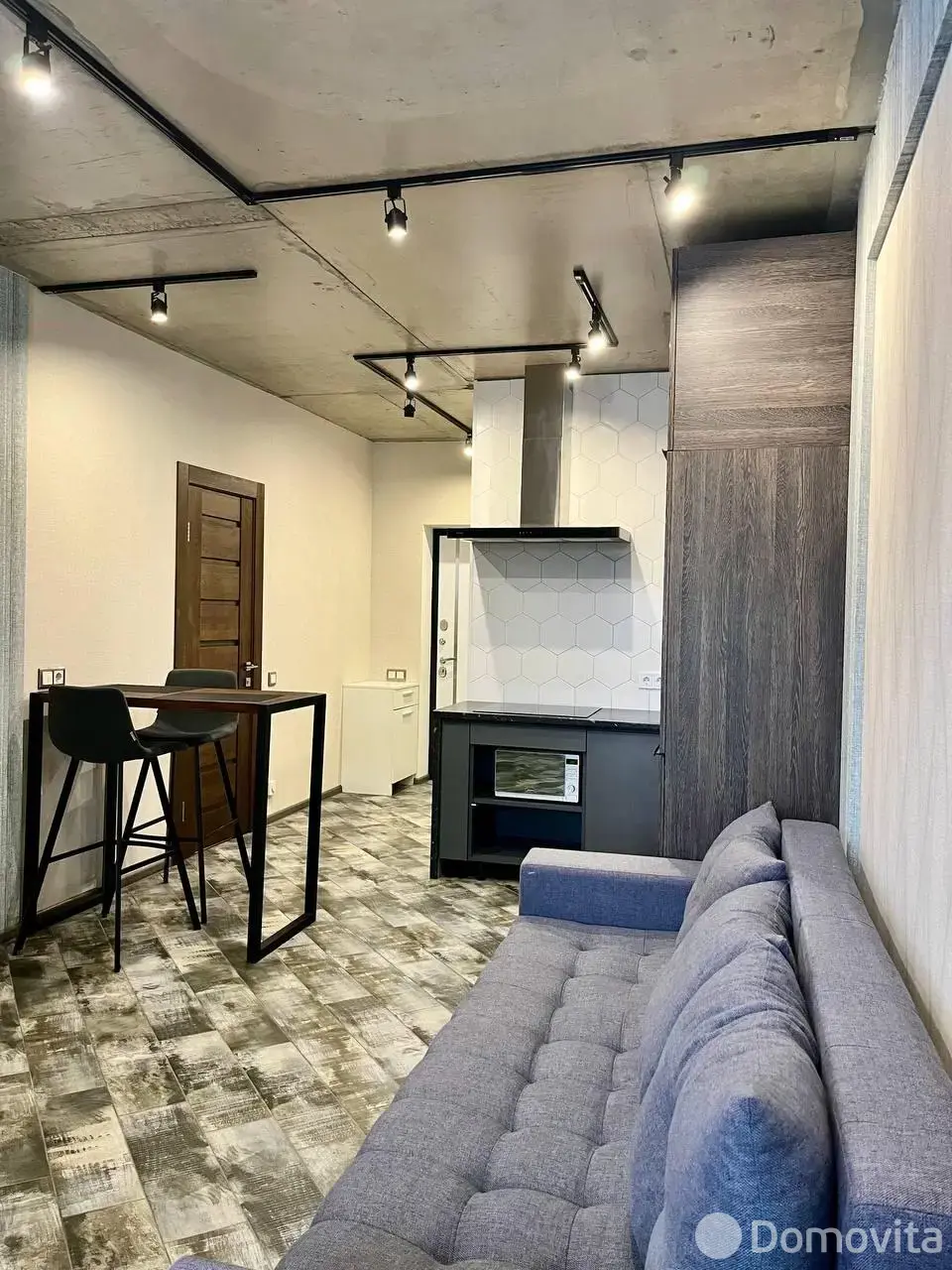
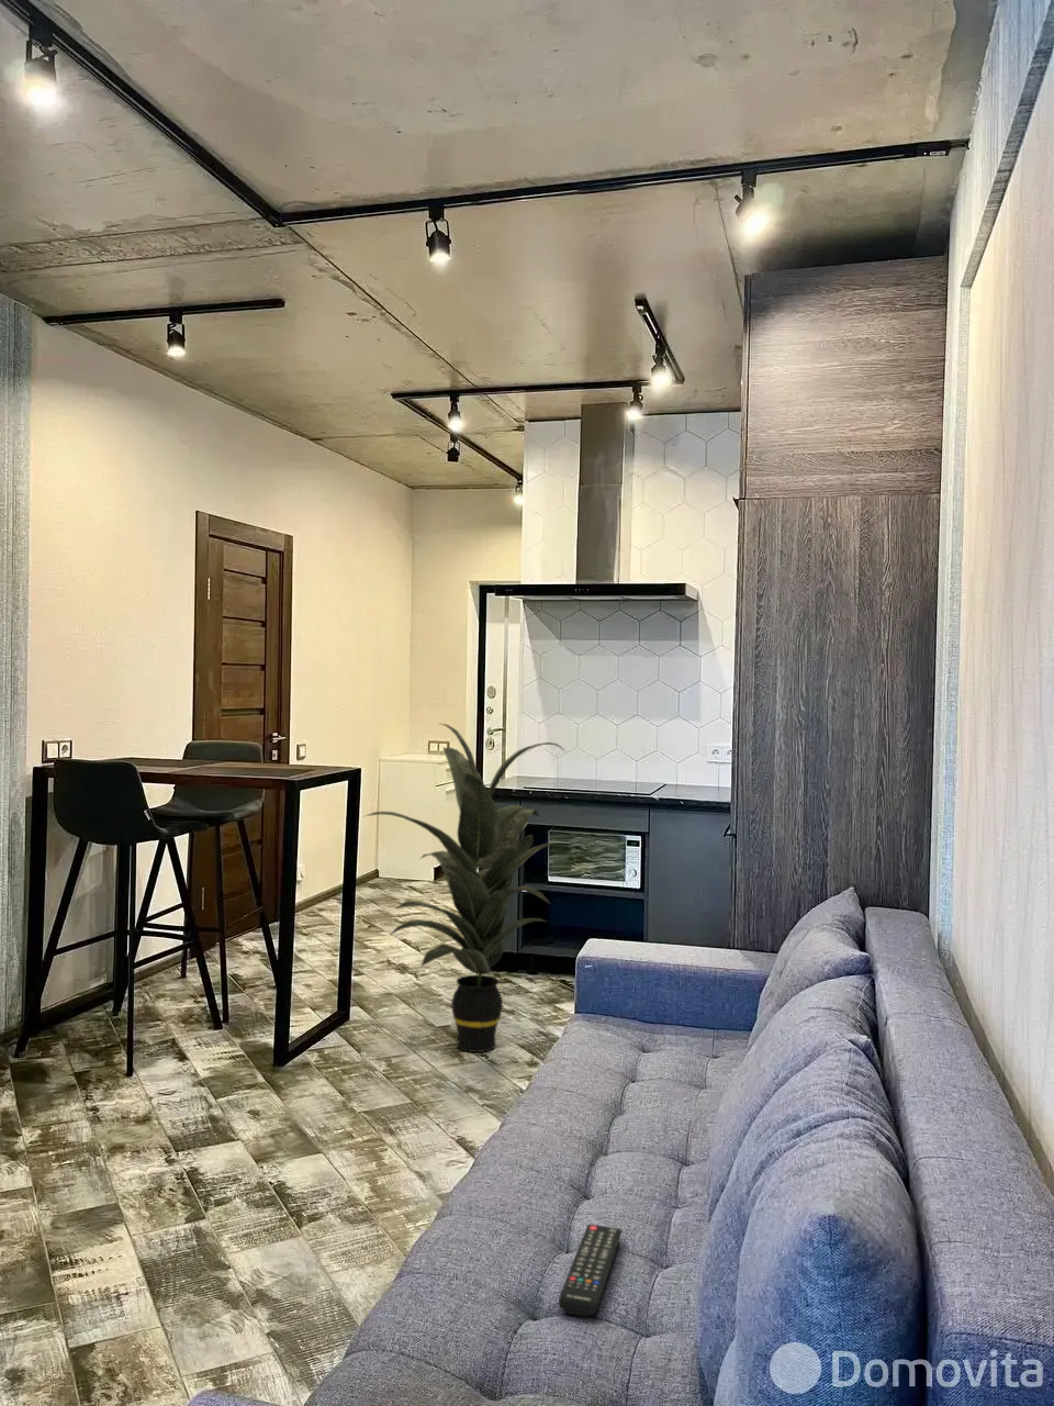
+ remote control [558,1222,623,1319]
+ indoor plant [363,722,568,1054]
